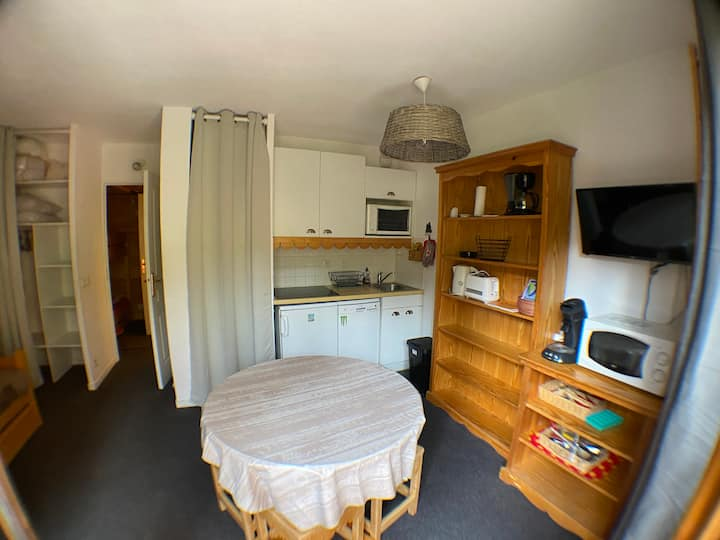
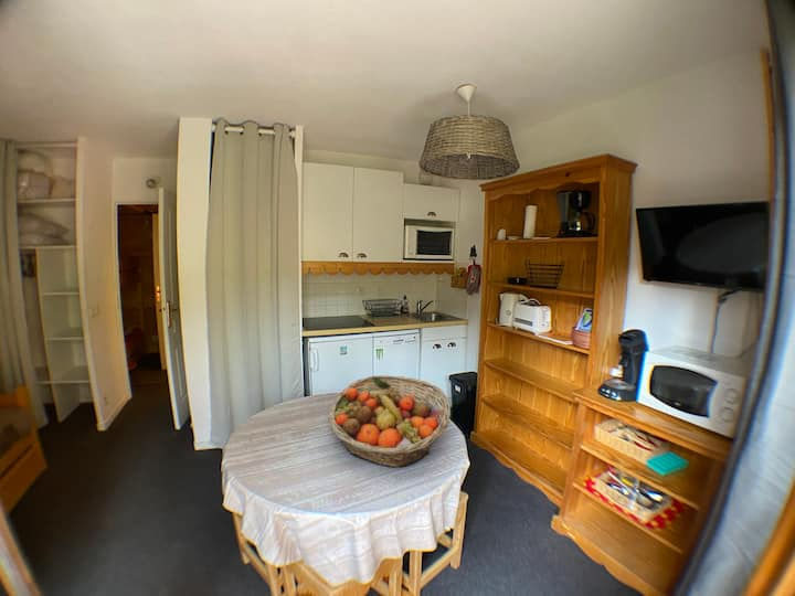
+ fruit basket [327,374,452,468]
